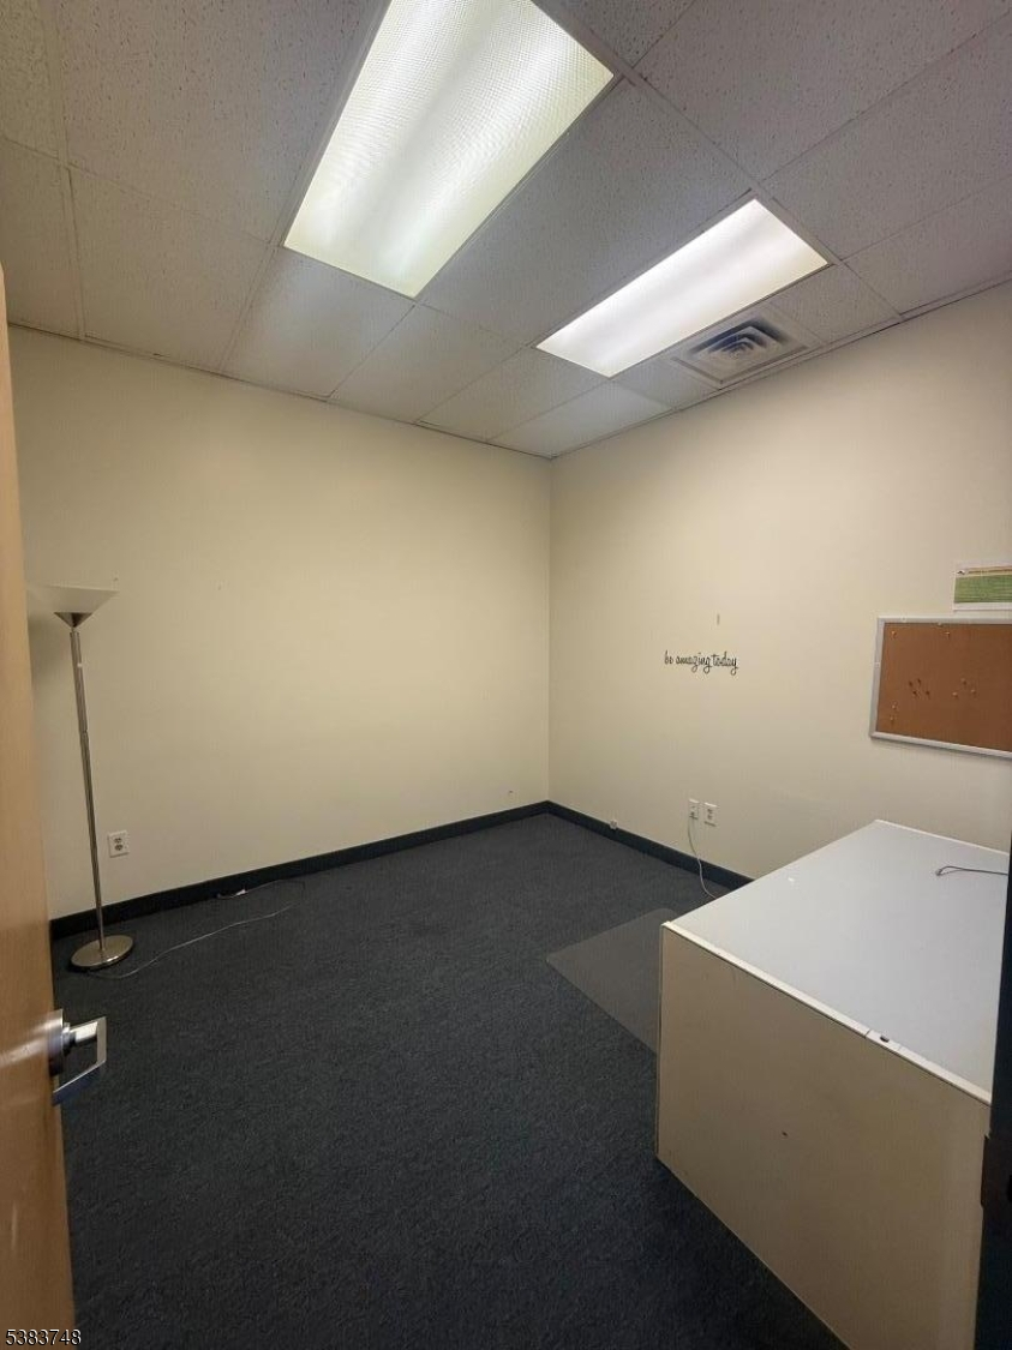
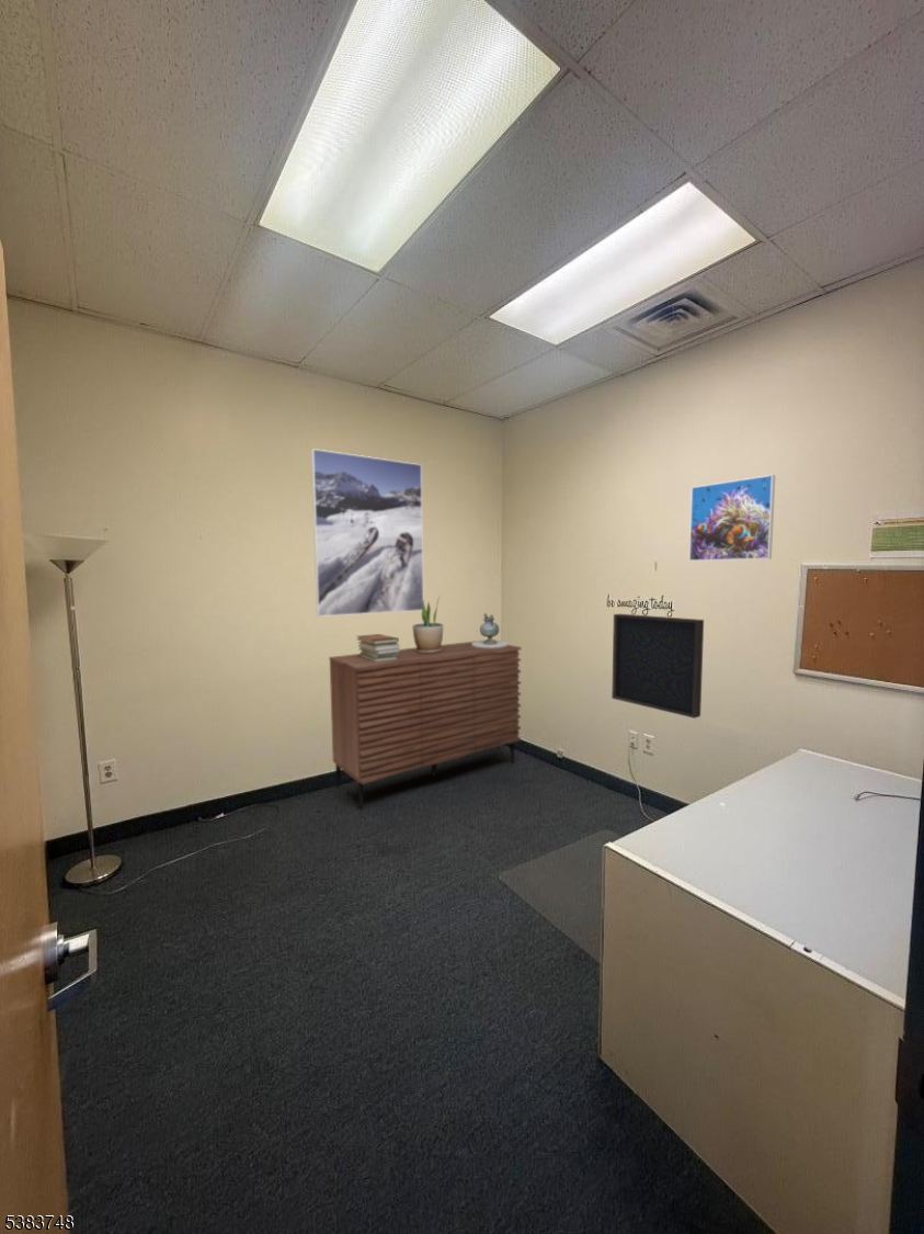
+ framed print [688,474,776,562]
+ potted plant [411,597,444,654]
+ sideboard [328,639,523,812]
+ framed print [310,448,424,618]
+ display panel [611,613,705,720]
+ book stack [355,633,401,661]
+ decorative vase [471,612,510,648]
